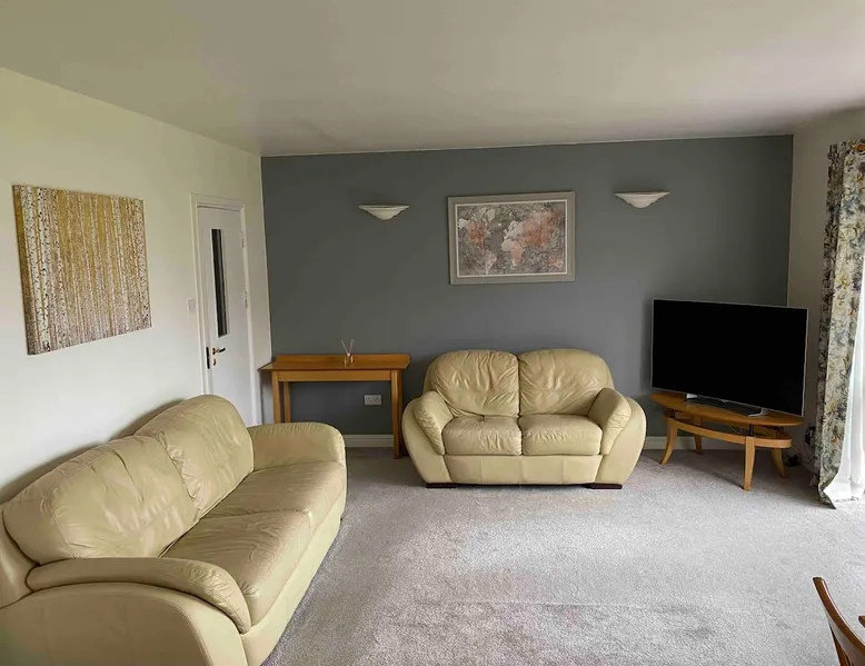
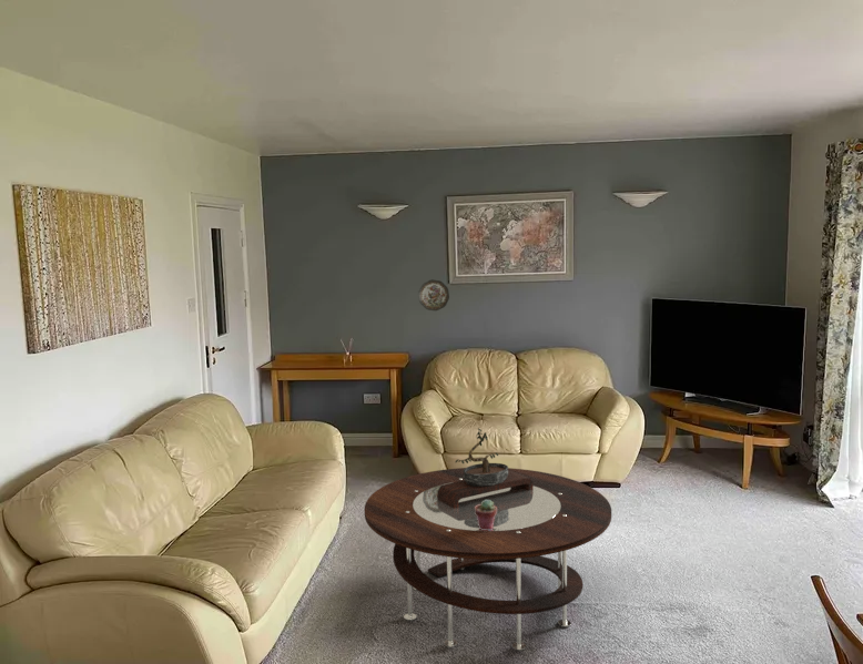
+ coffee table [364,467,612,651]
+ potted succulent [475,500,497,530]
+ decorative plate [417,278,450,311]
+ bonsai tree [437,428,534,509]
